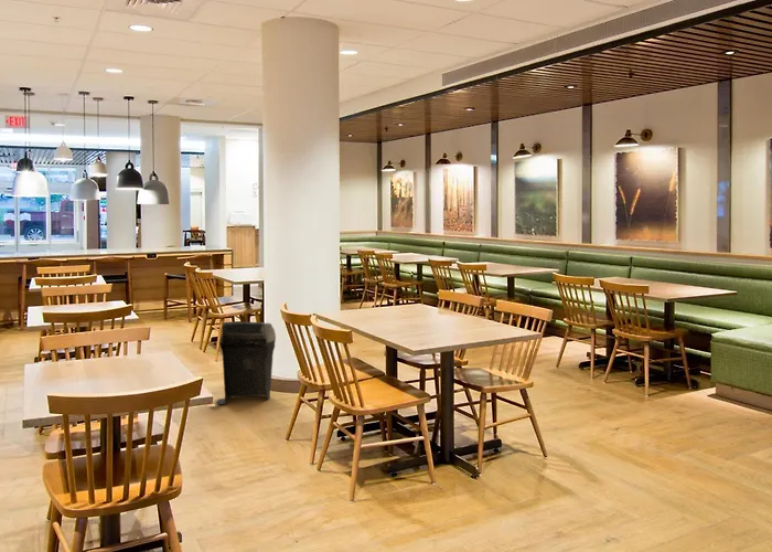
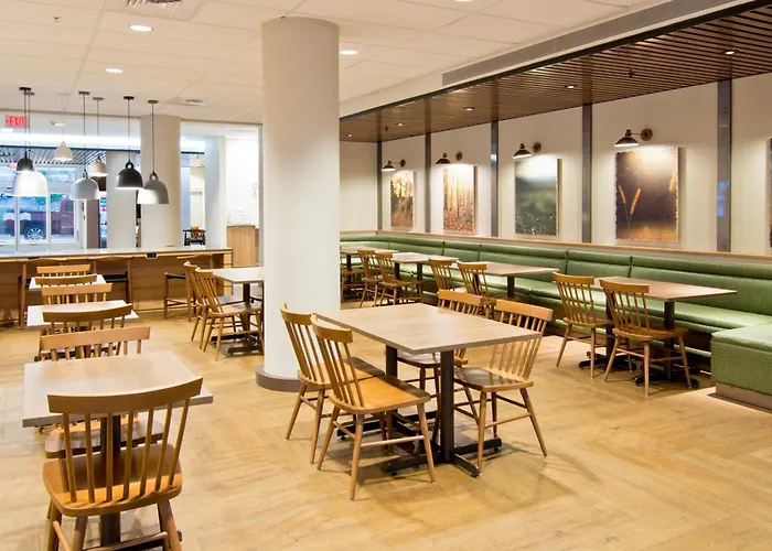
- trash can [215,321,277,406]
